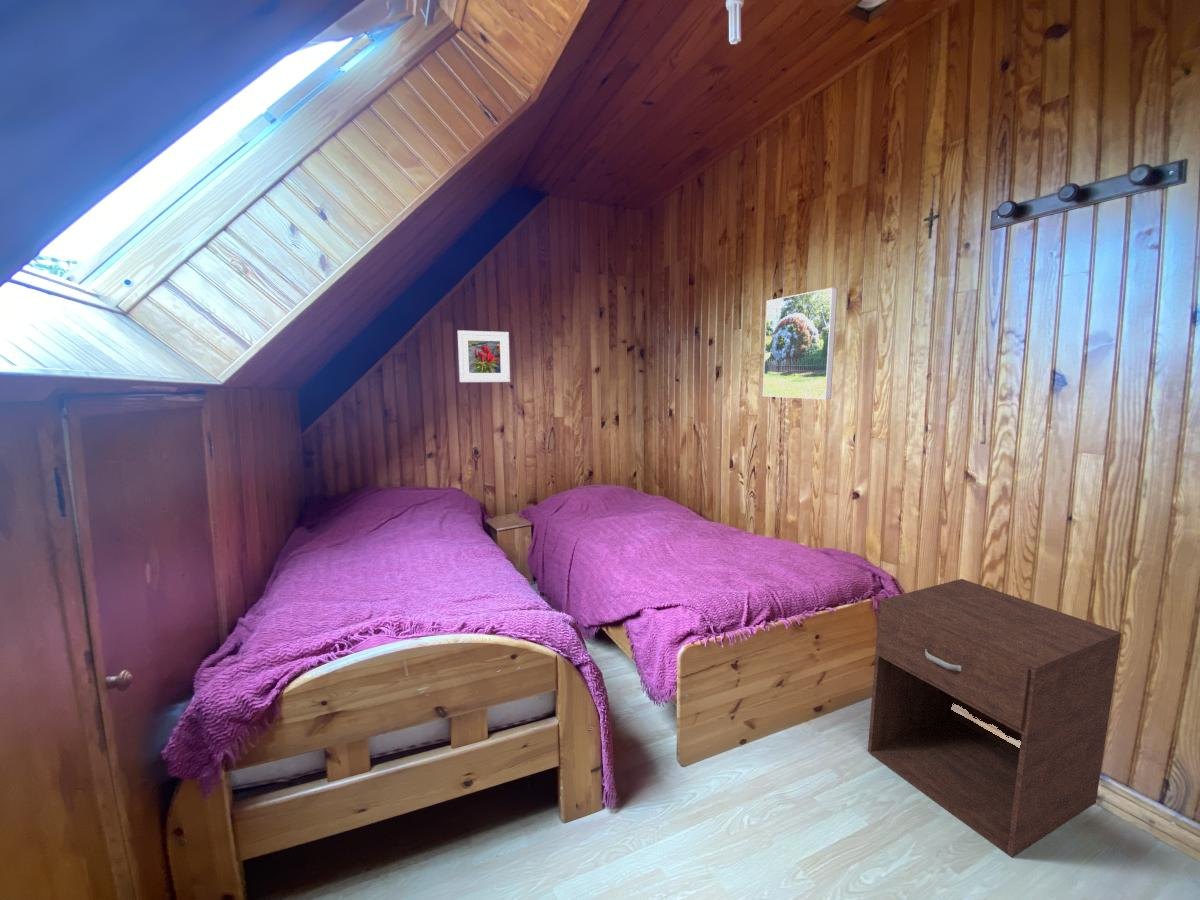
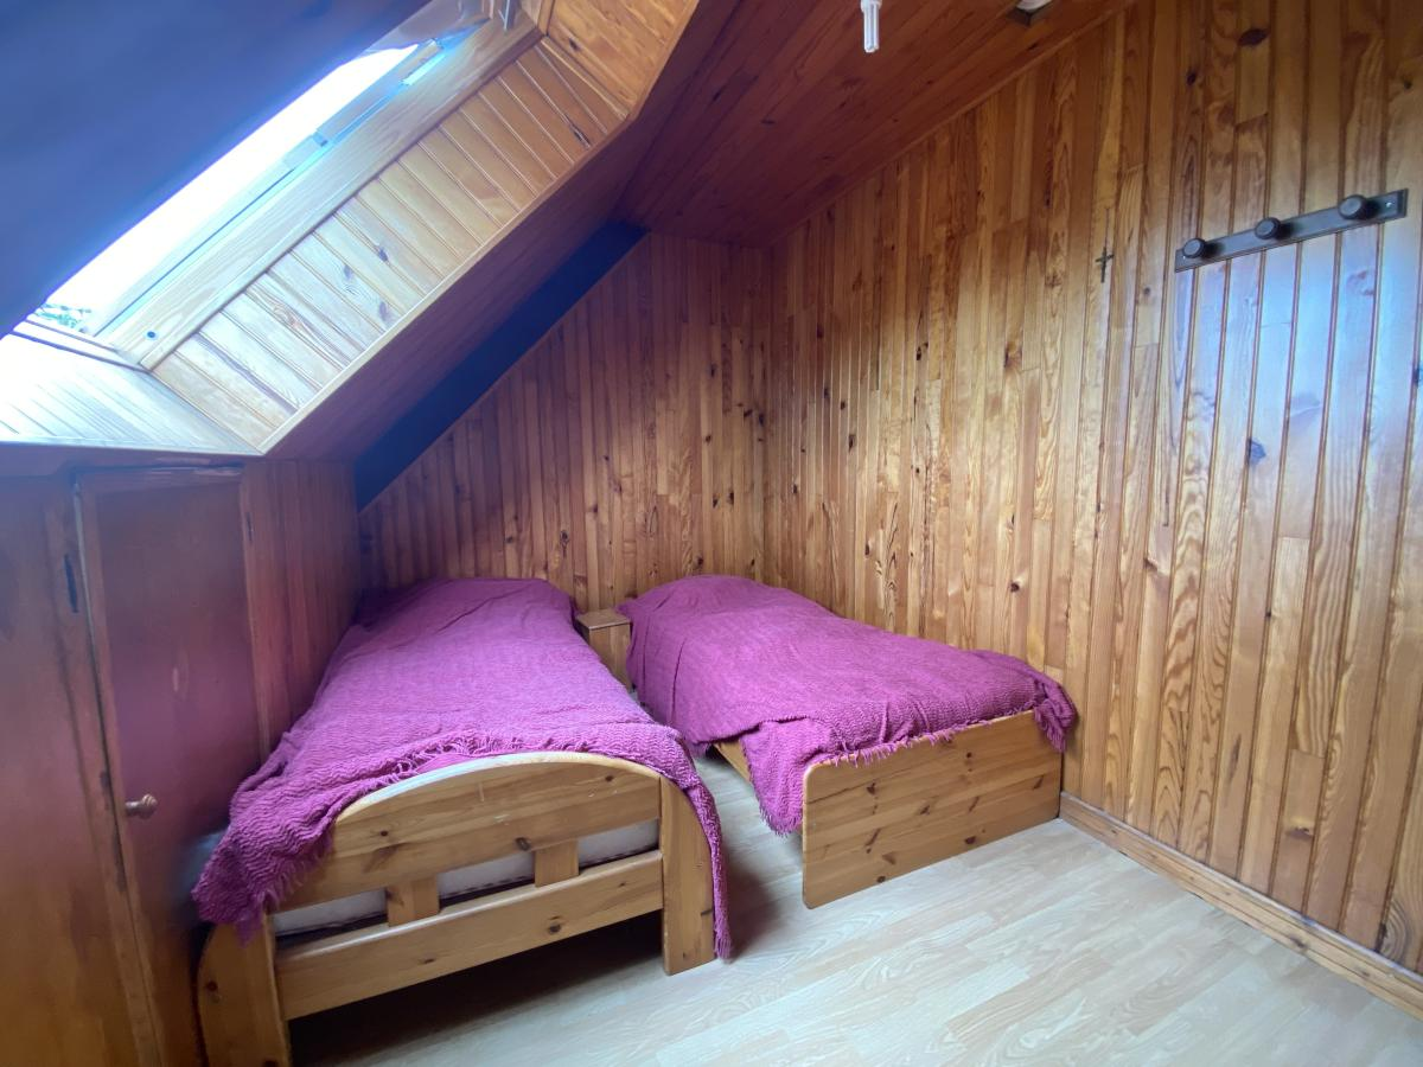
- nightstand [867,578,1122,859]
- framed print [762,287,839,400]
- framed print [457,329,511,383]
